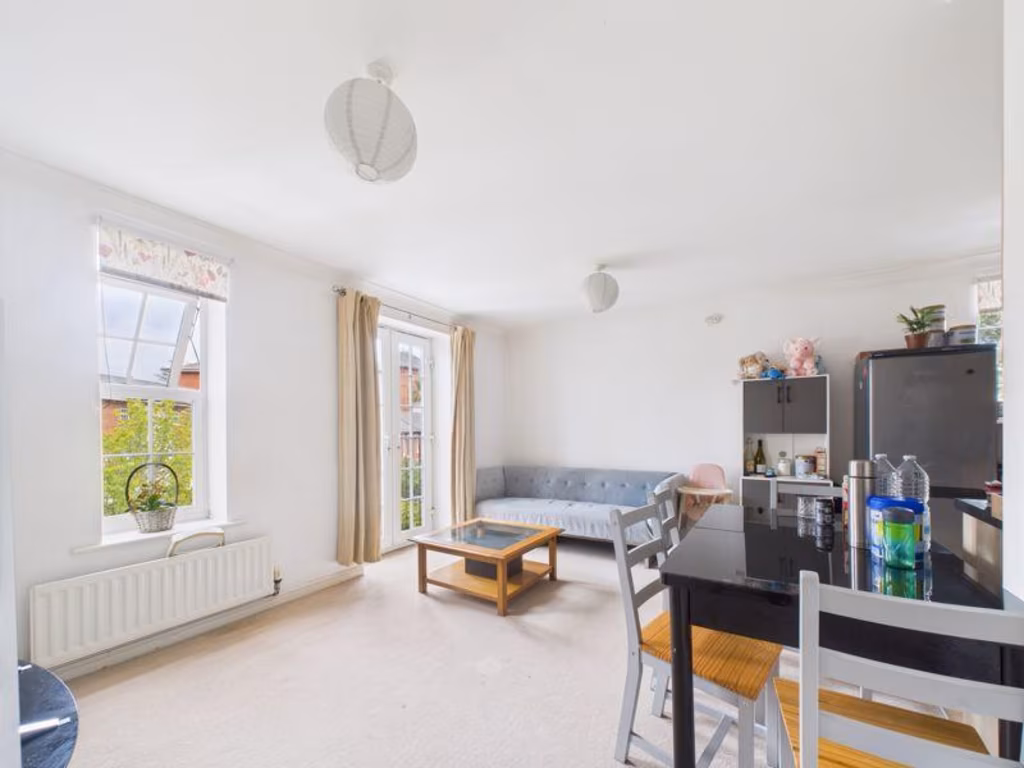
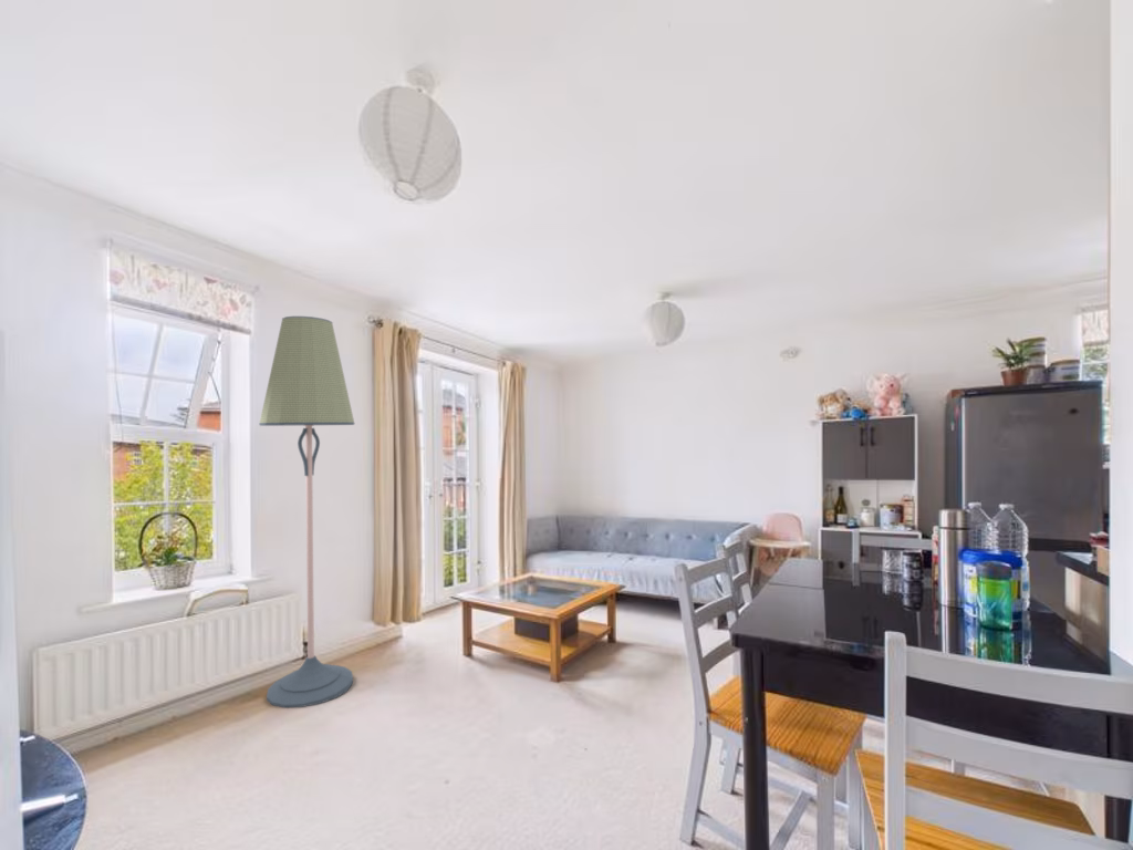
+ floor lamp [258,315,355,708]
